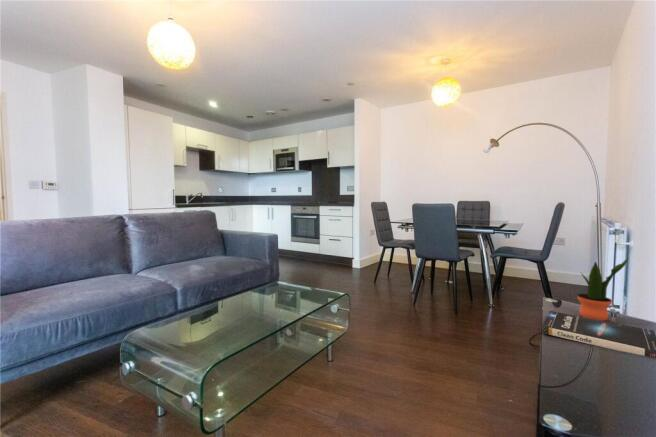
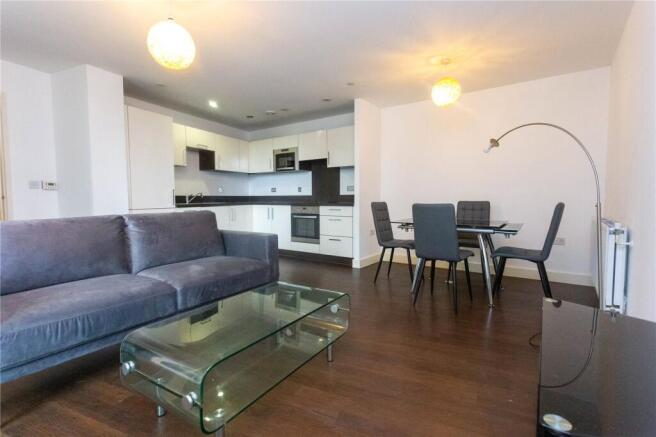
- book [541,310,656,359]
- potted plant [576,257,630,321]
